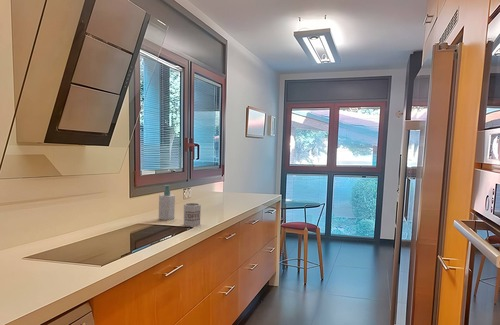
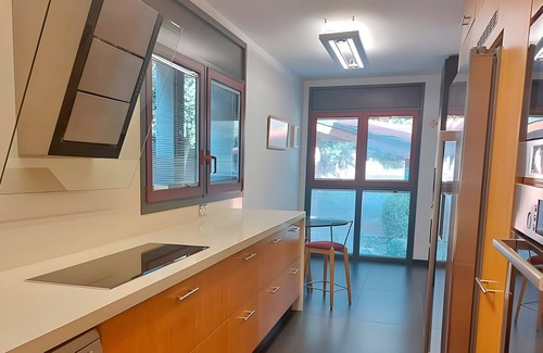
- mug [183,202,202,227]
- soap bottle [158,184,176,221]
